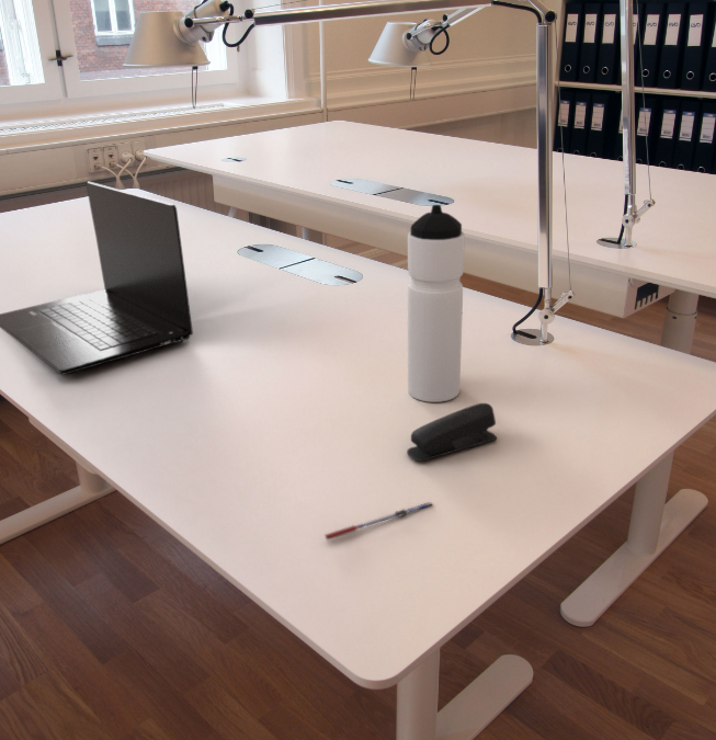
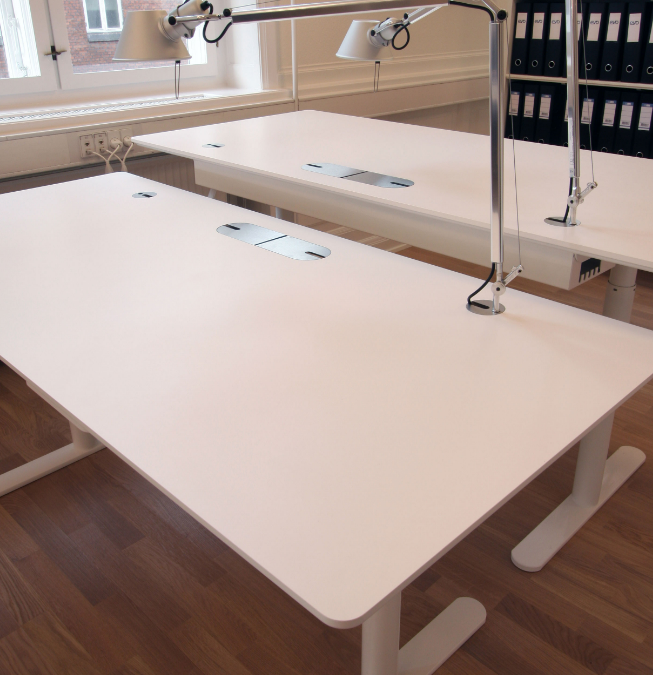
- pen [323,501,434,542]
- stapler [406,402,498,462]
- laptop [0,181,194,375]
- water bottle [407,204,466,403]
